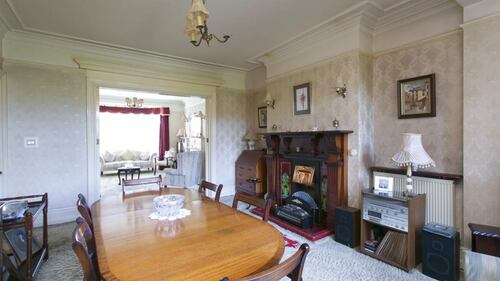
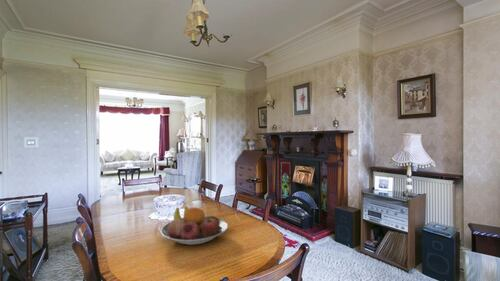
+ fruit bowl [160,206,229,246]
